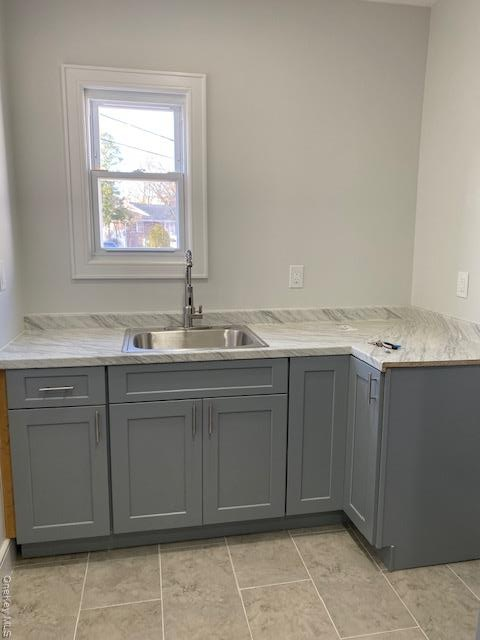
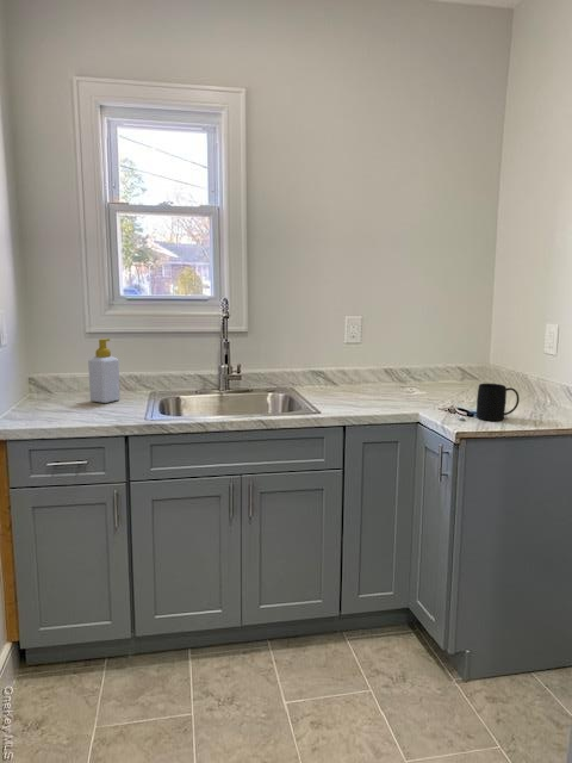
+ soap bottle [87,337,122,404]
+ mug [475,383,521,422]
